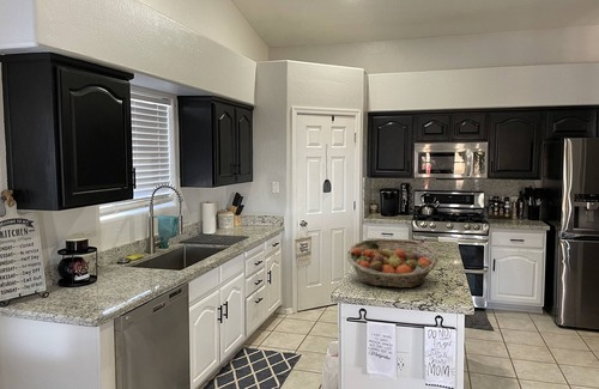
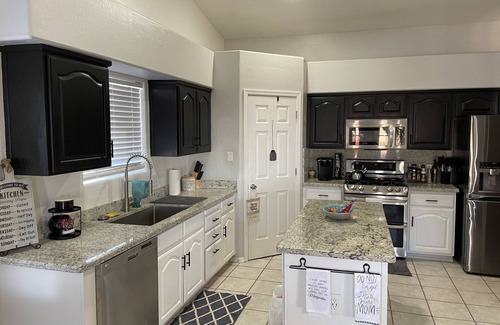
- fruit basket [346,238,438,288]
